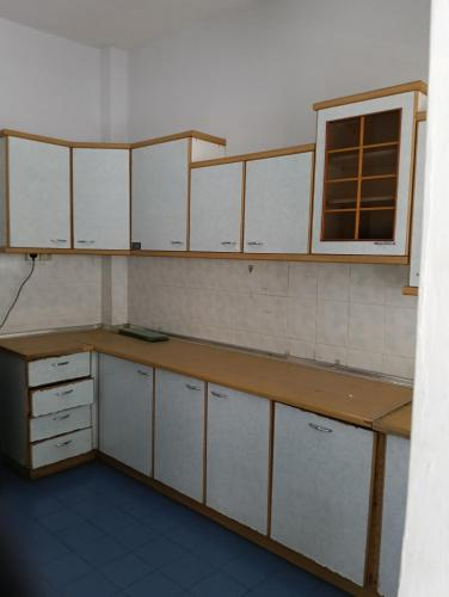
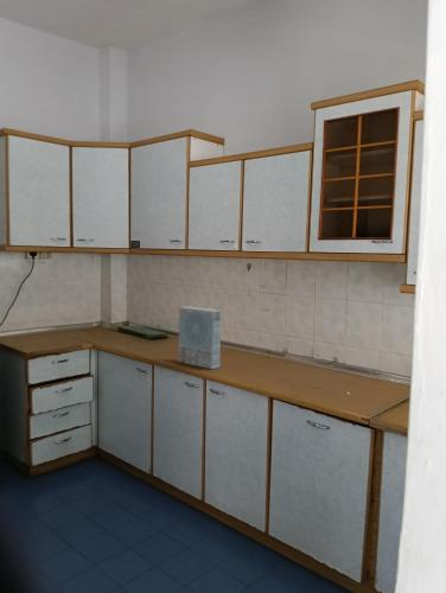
+ cereal box [177,305,222,370]
